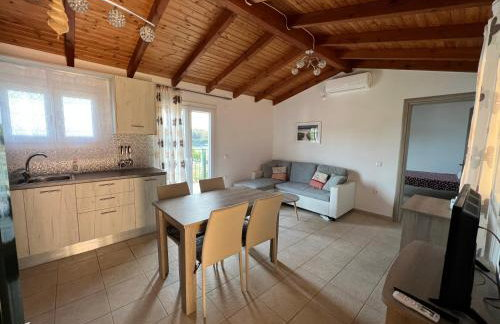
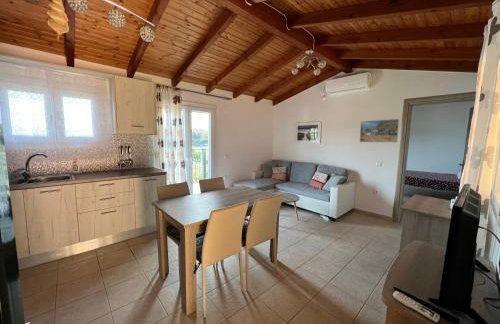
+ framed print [359,118,400,144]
